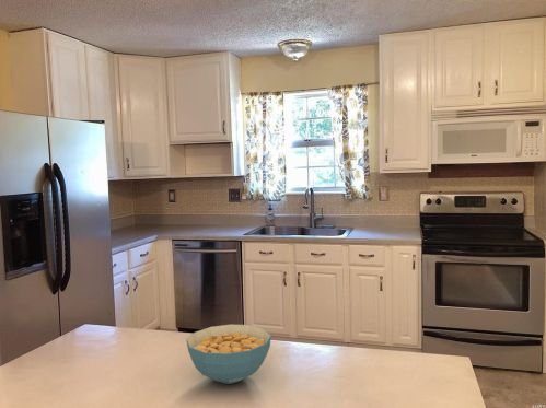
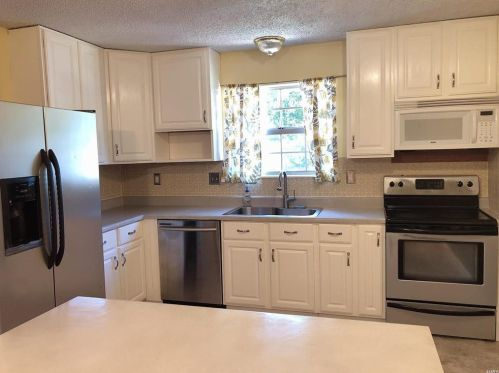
- cereal bowl [185,324,272,385]
